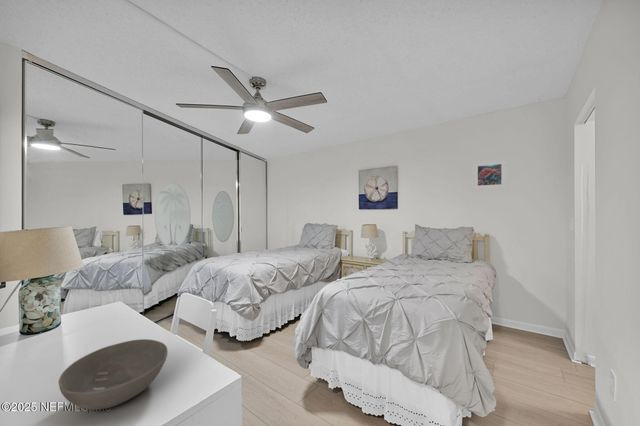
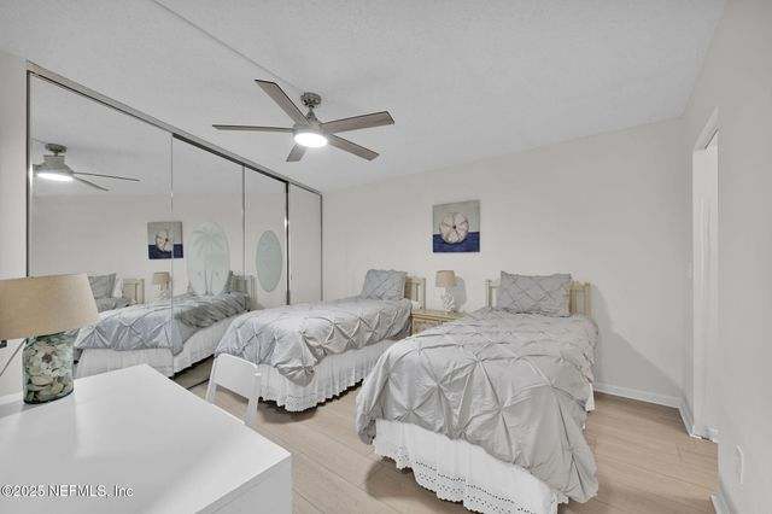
- bowl [58,338,169,411]
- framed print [471,157,509,192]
